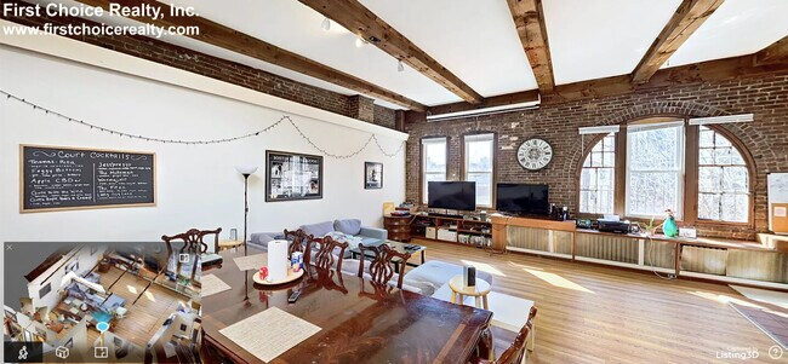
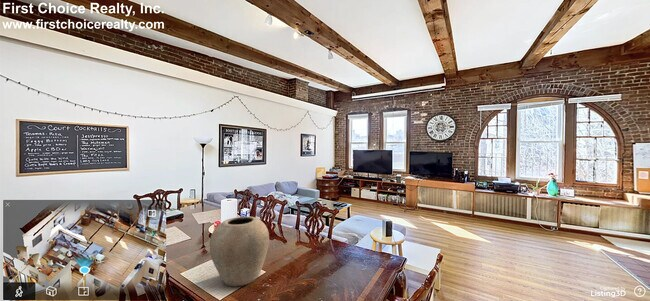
+ vase [209,216,270,287]
